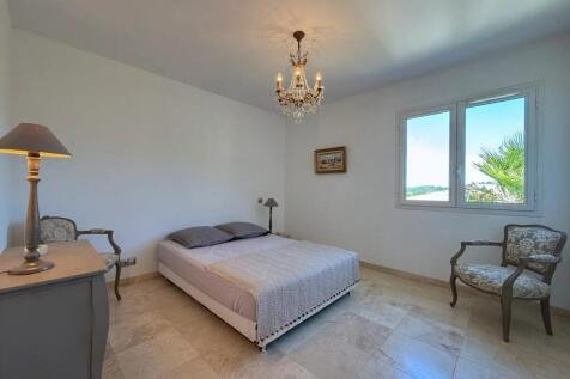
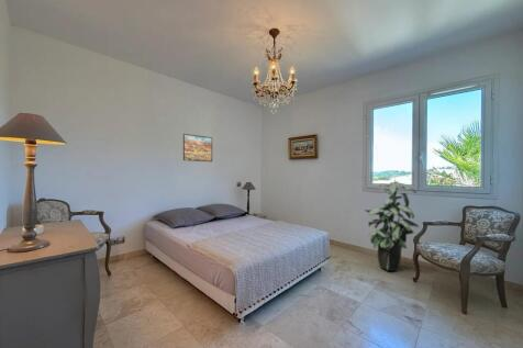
+ indoor plant [363,177,420,272]
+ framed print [182,133,213,162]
